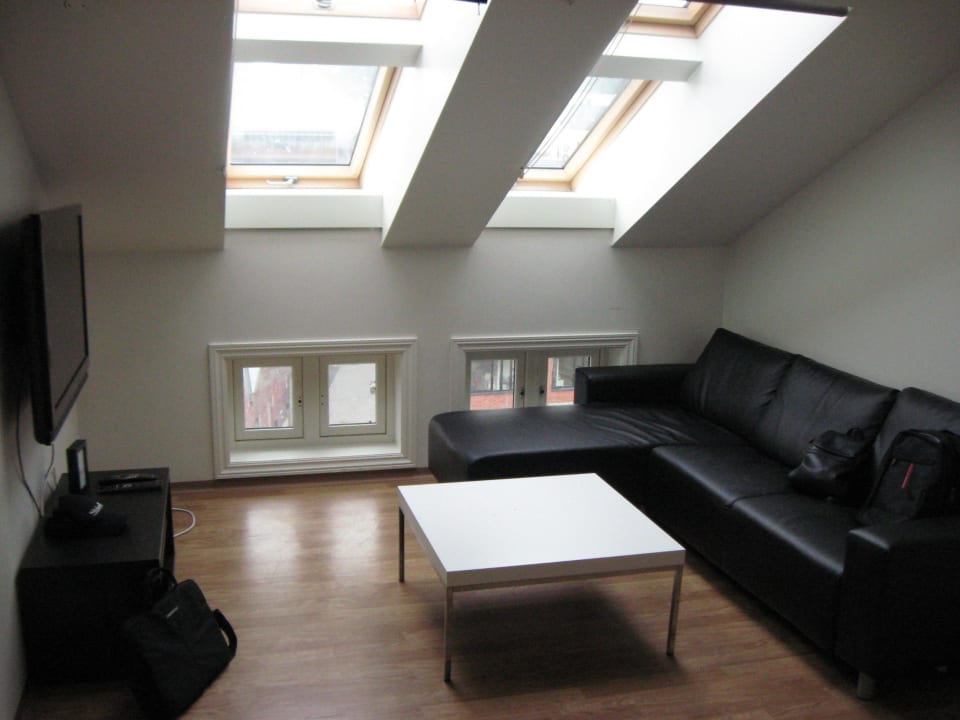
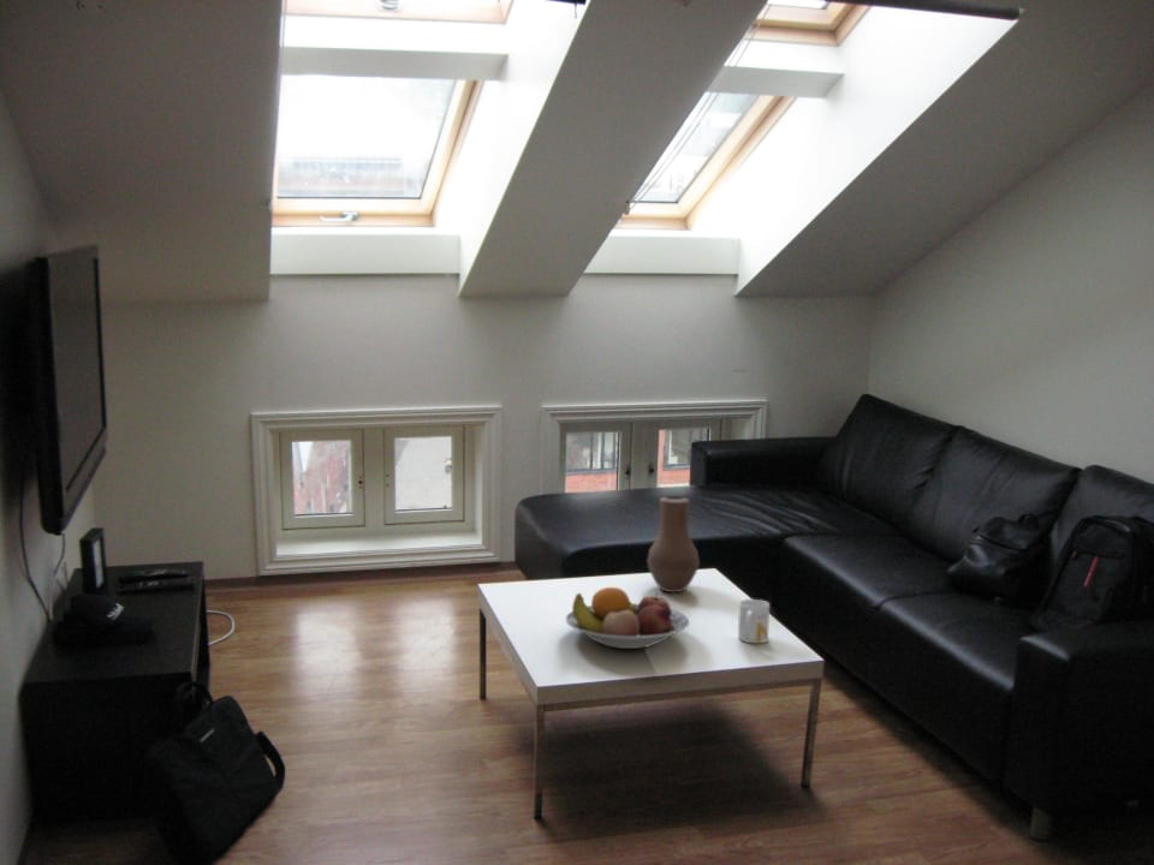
+ vase [646,495,701,593]
+ fruit bowl [565,586,690,650]
+ mug [737,598,771,644]
